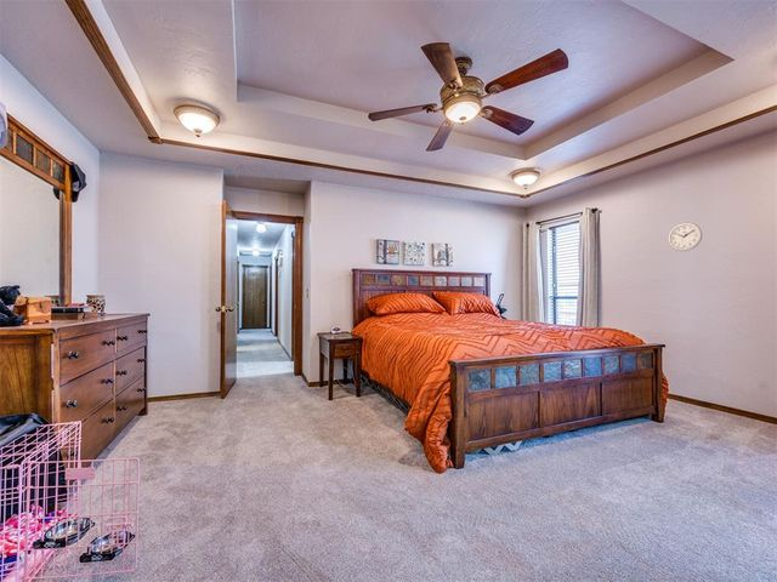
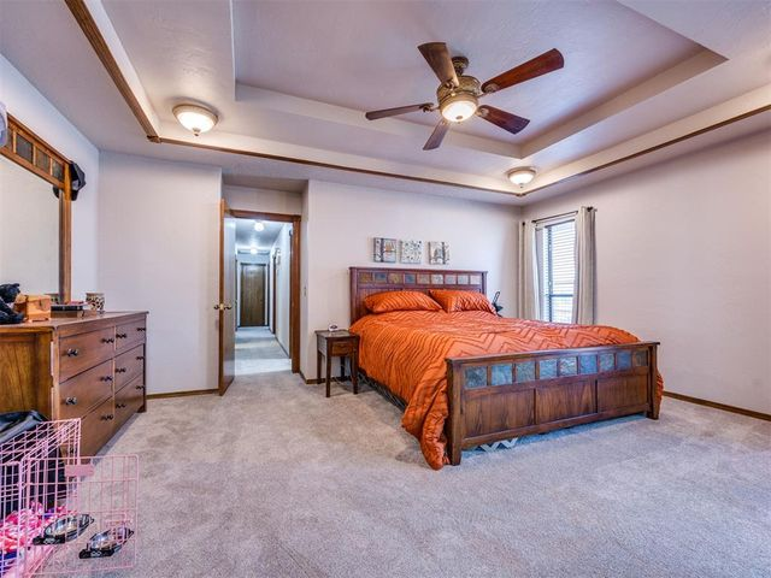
- wall clock [667,222,703,252]
